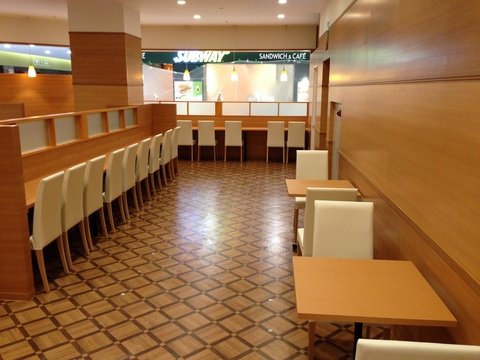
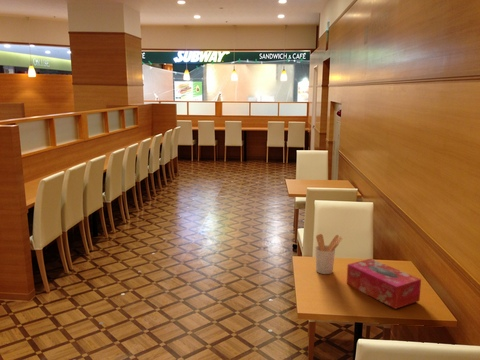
+ utensil holder [315,233,344,275]
+ tissue box [346,258,422,310]
